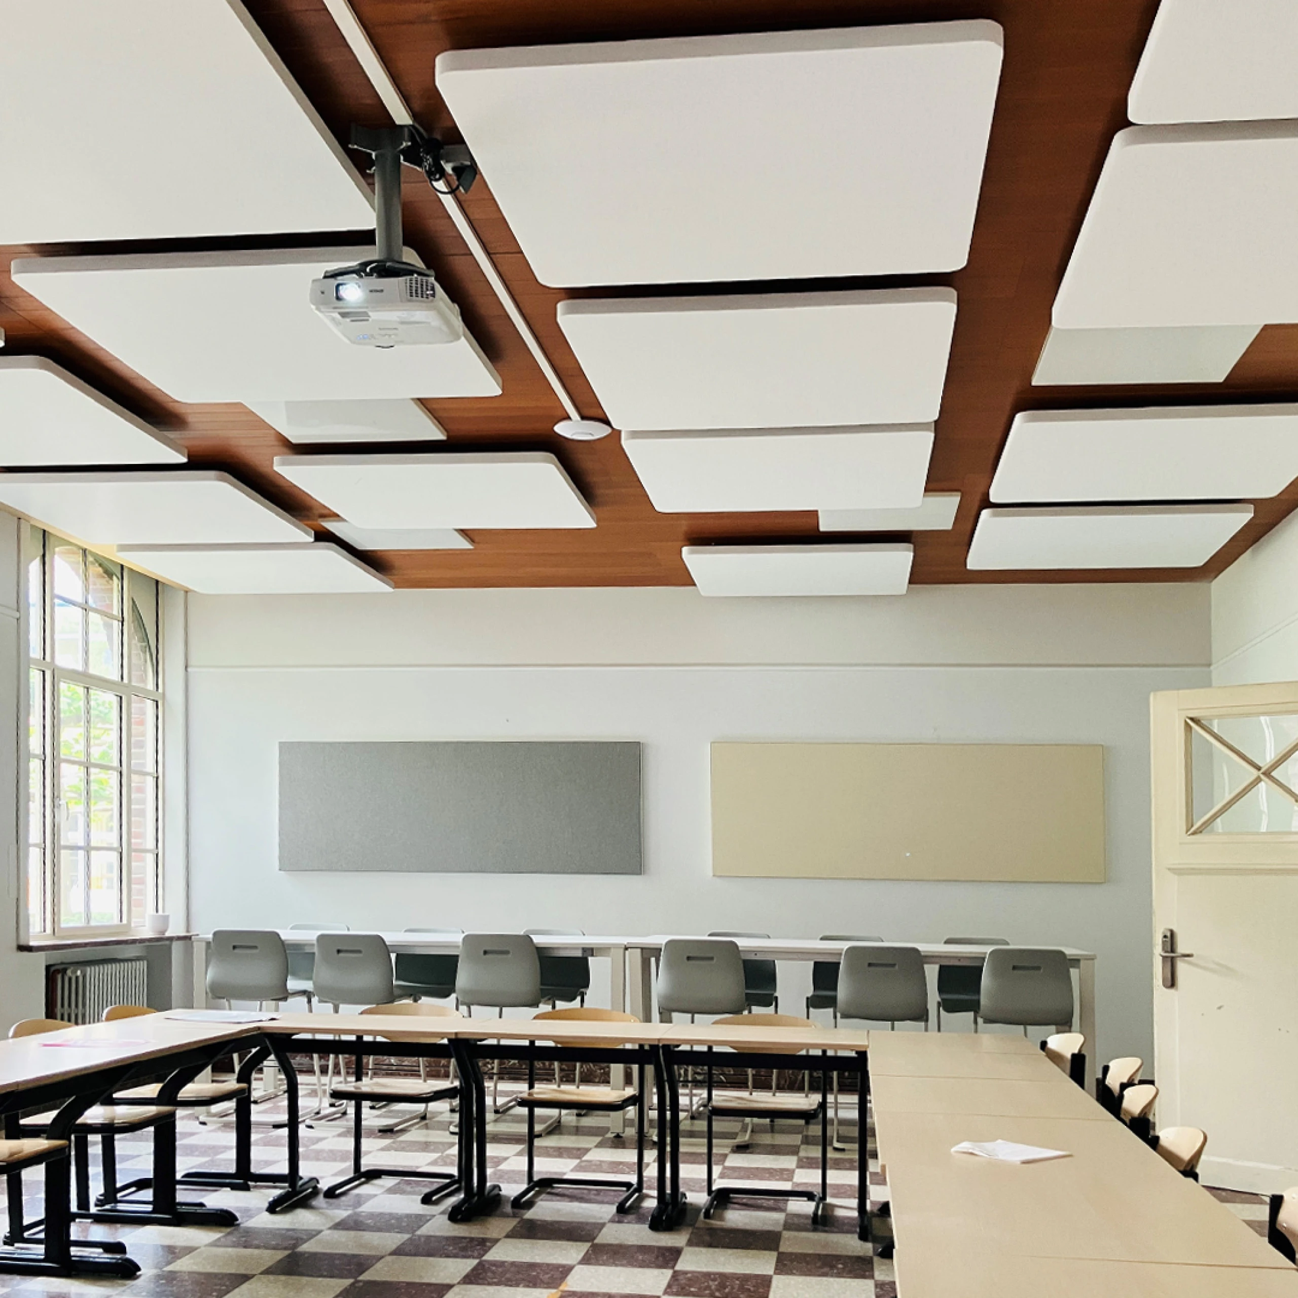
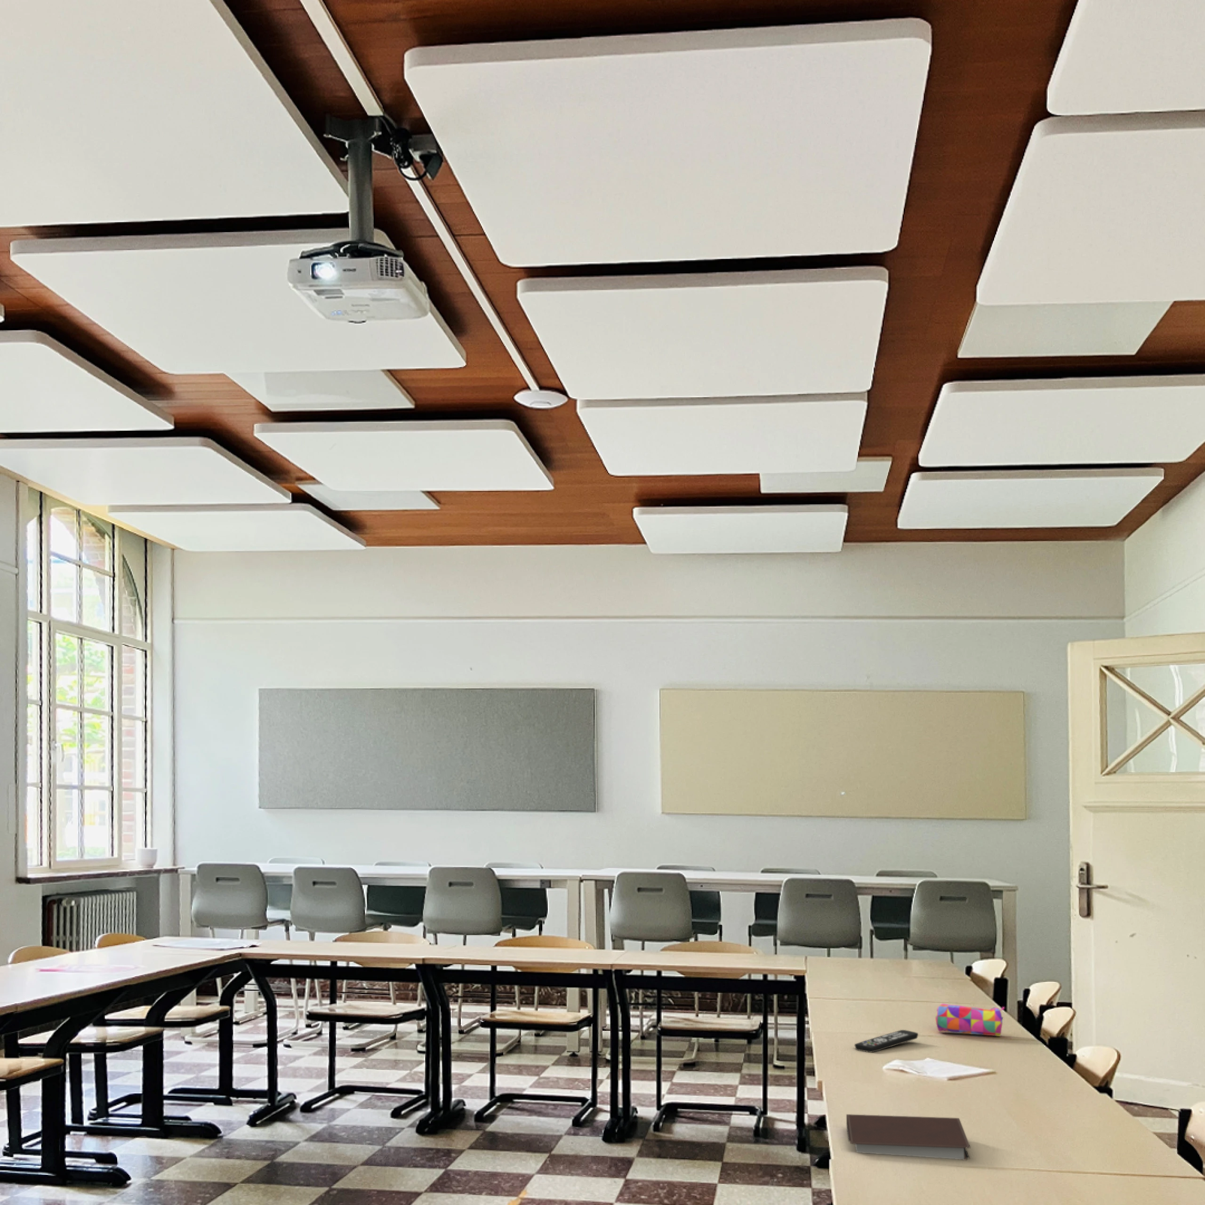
+ remote control [854,1030,919,1053]
+ pencil case [935,1003,1005,1037]
+ notebook [846,1113,971,1161]
